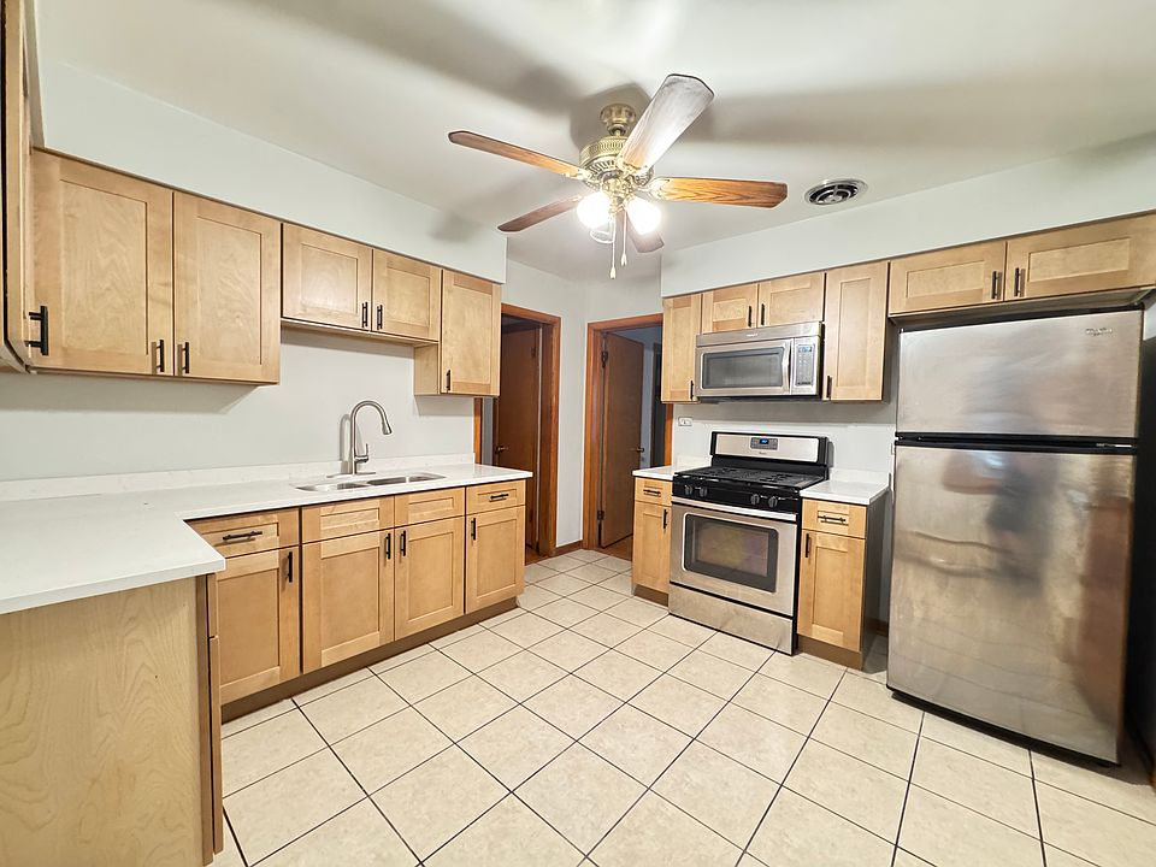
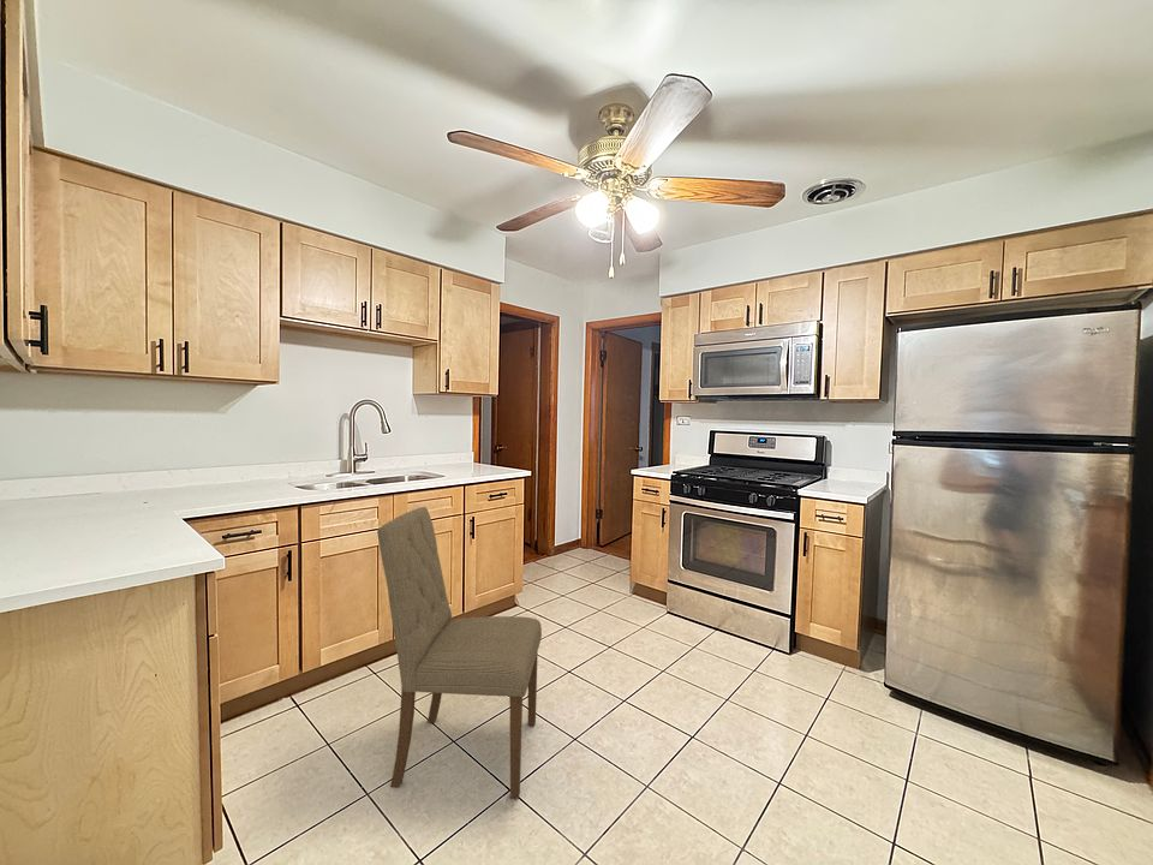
+ dining chair [376,506,543,800]
